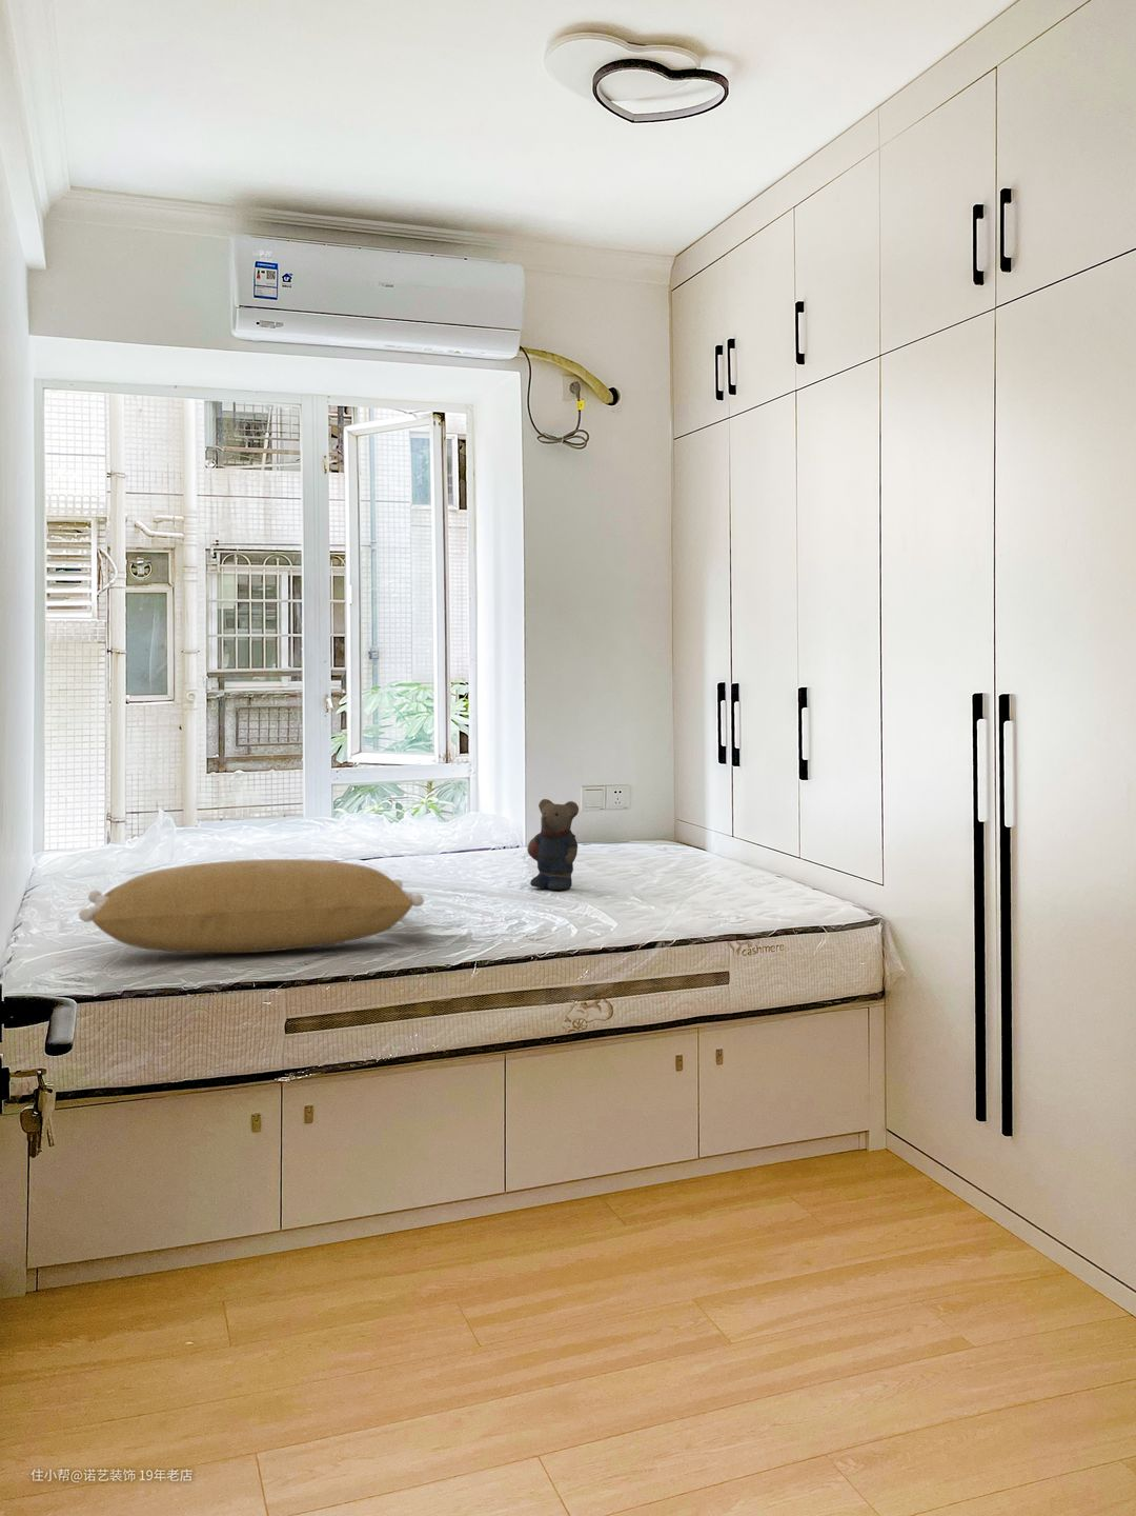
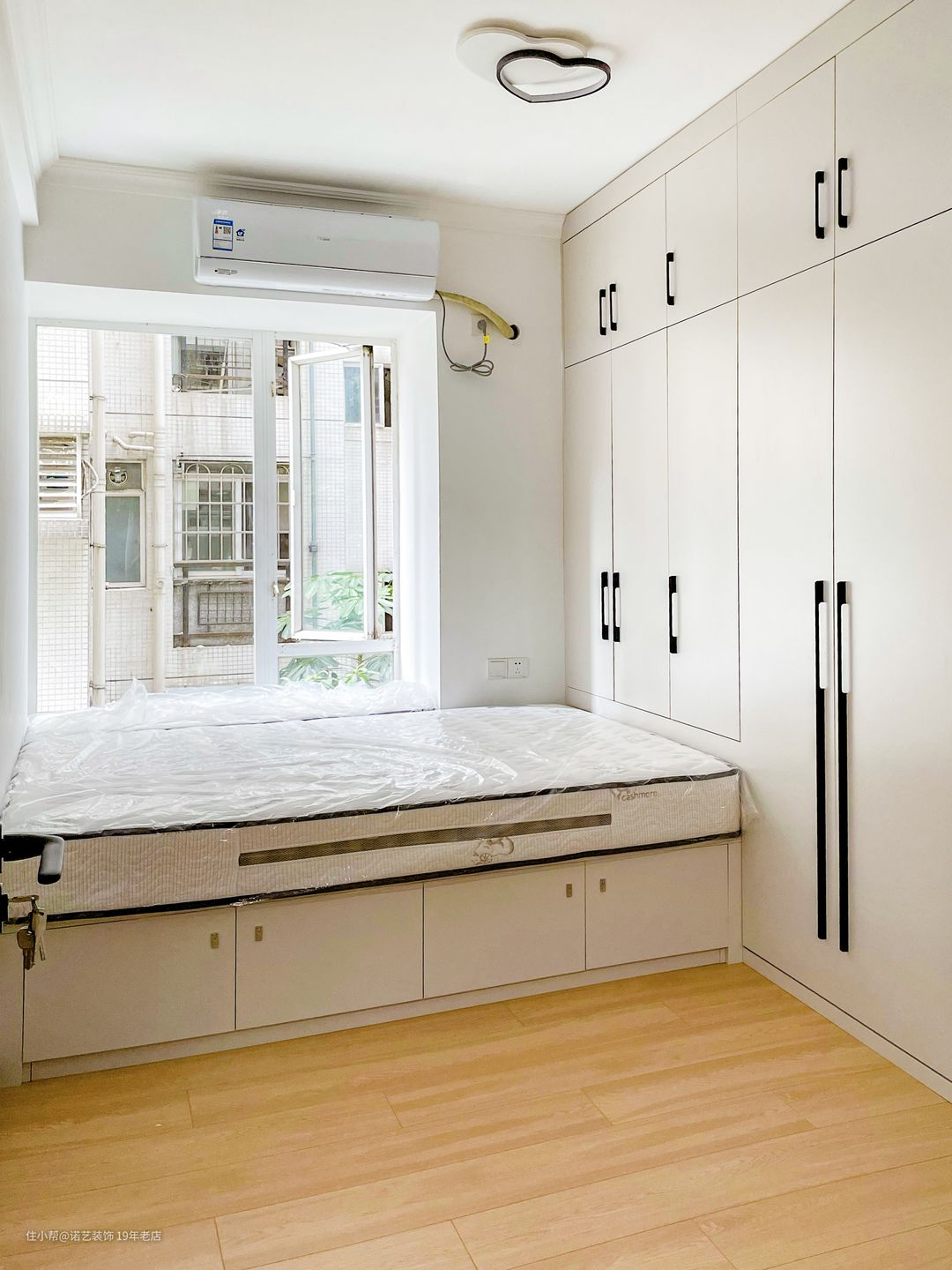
- teddy bear [527,799,580,891]
- pillow [78,858,425,954]
